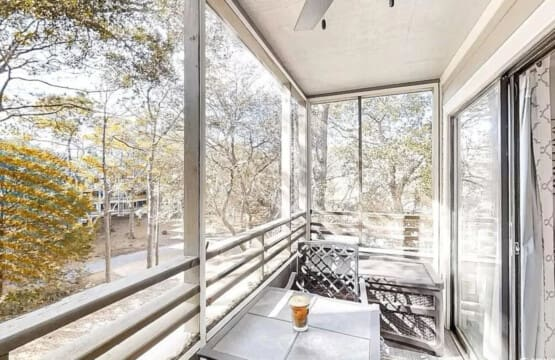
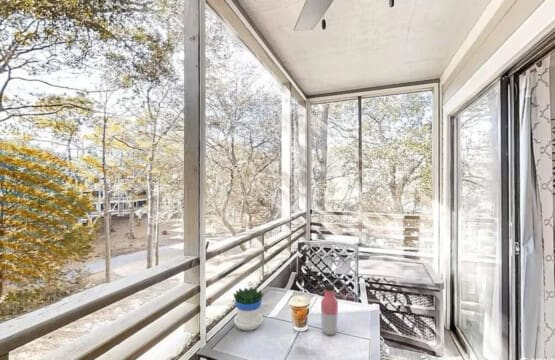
+ water bottle [320,282,339,336]
+ flowerpot [232,286,265,331]
